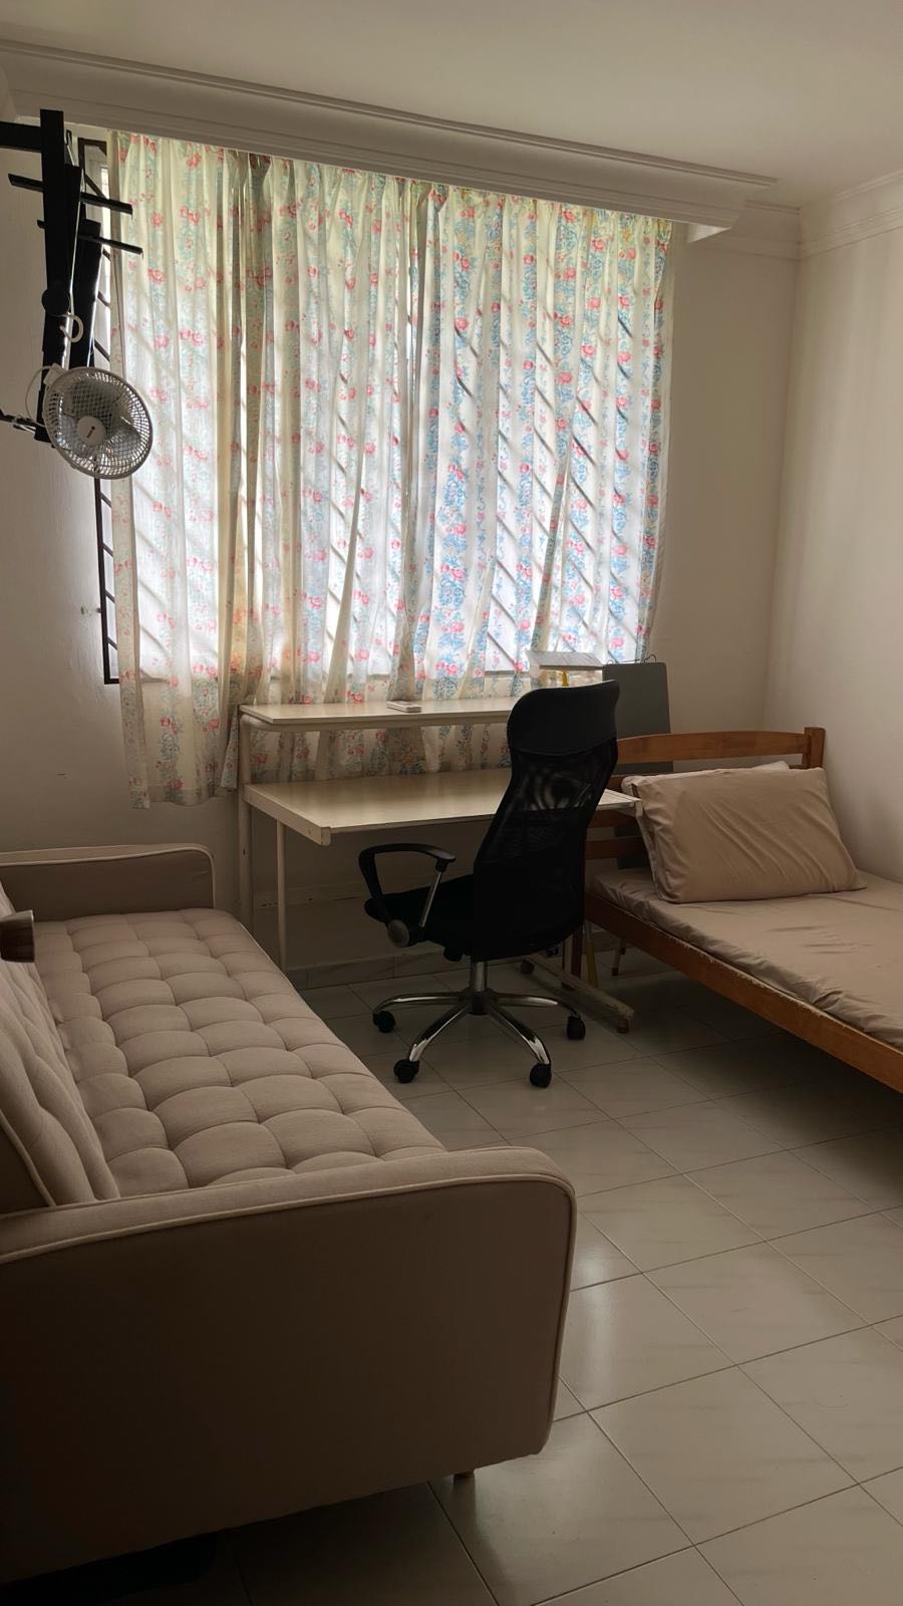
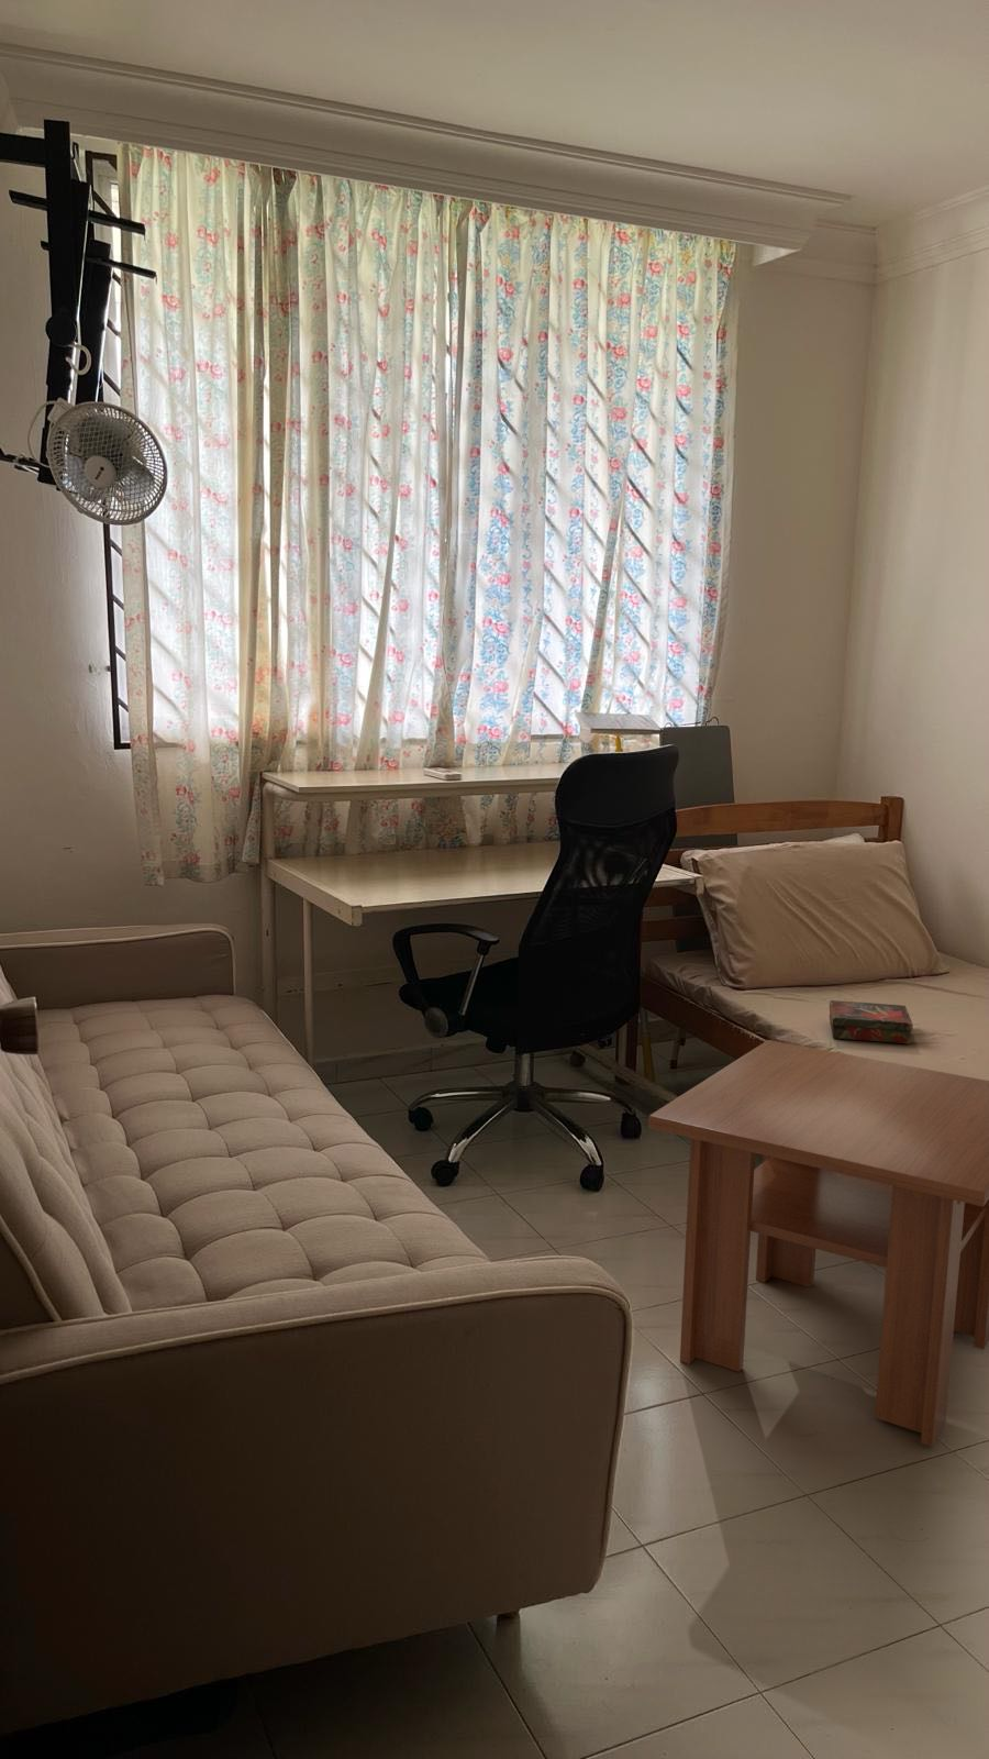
+ book [828,999,914,1044]
+ coffee table [647,1039,989,1447]
